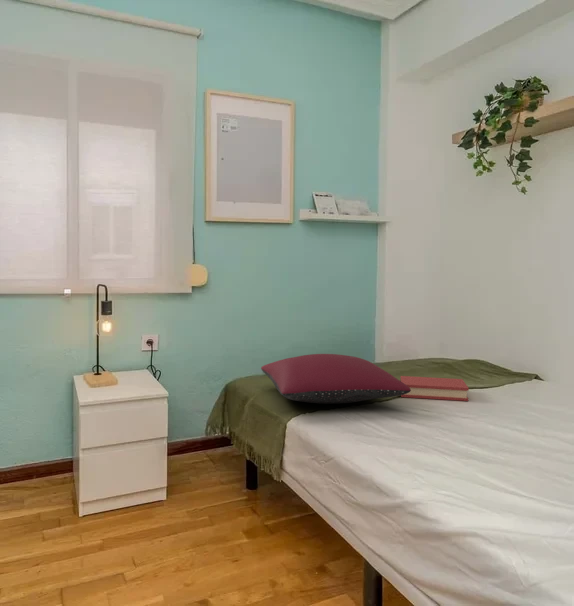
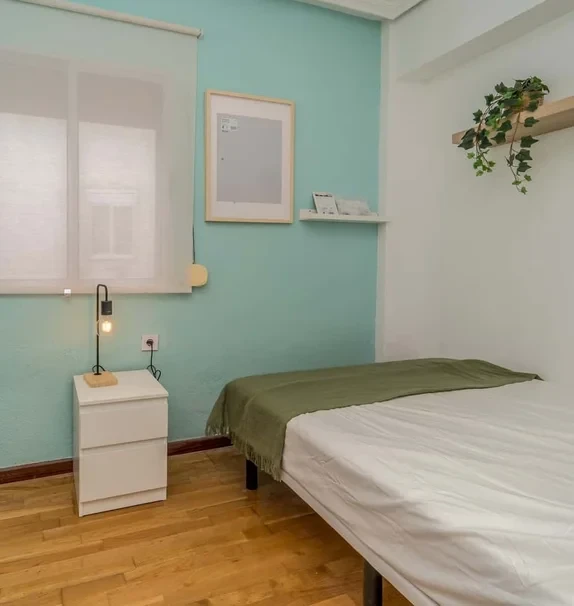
- pillow [260,353,411,405]
- hardback book [400,375,470,402]
